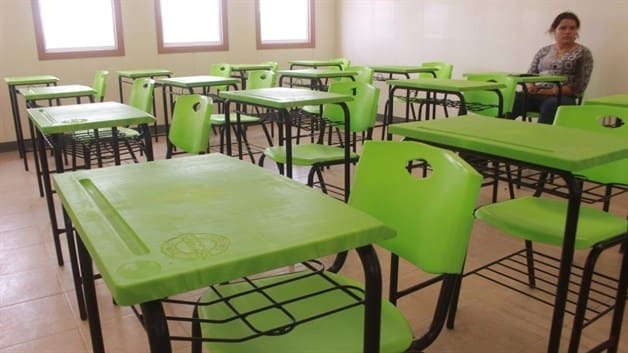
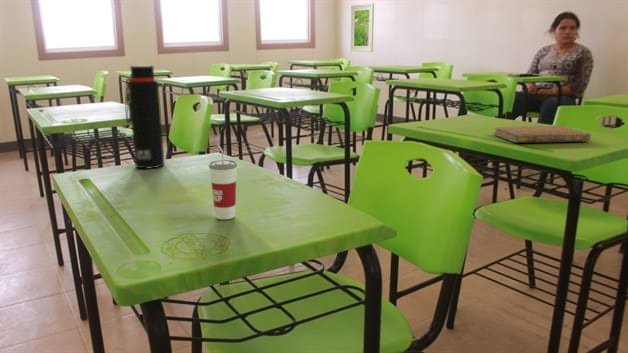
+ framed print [350,3,375,53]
+ water bottle [124,64,166,170]
+ notebook [492,125,591,144]
+ cup [208,143,238,220]
